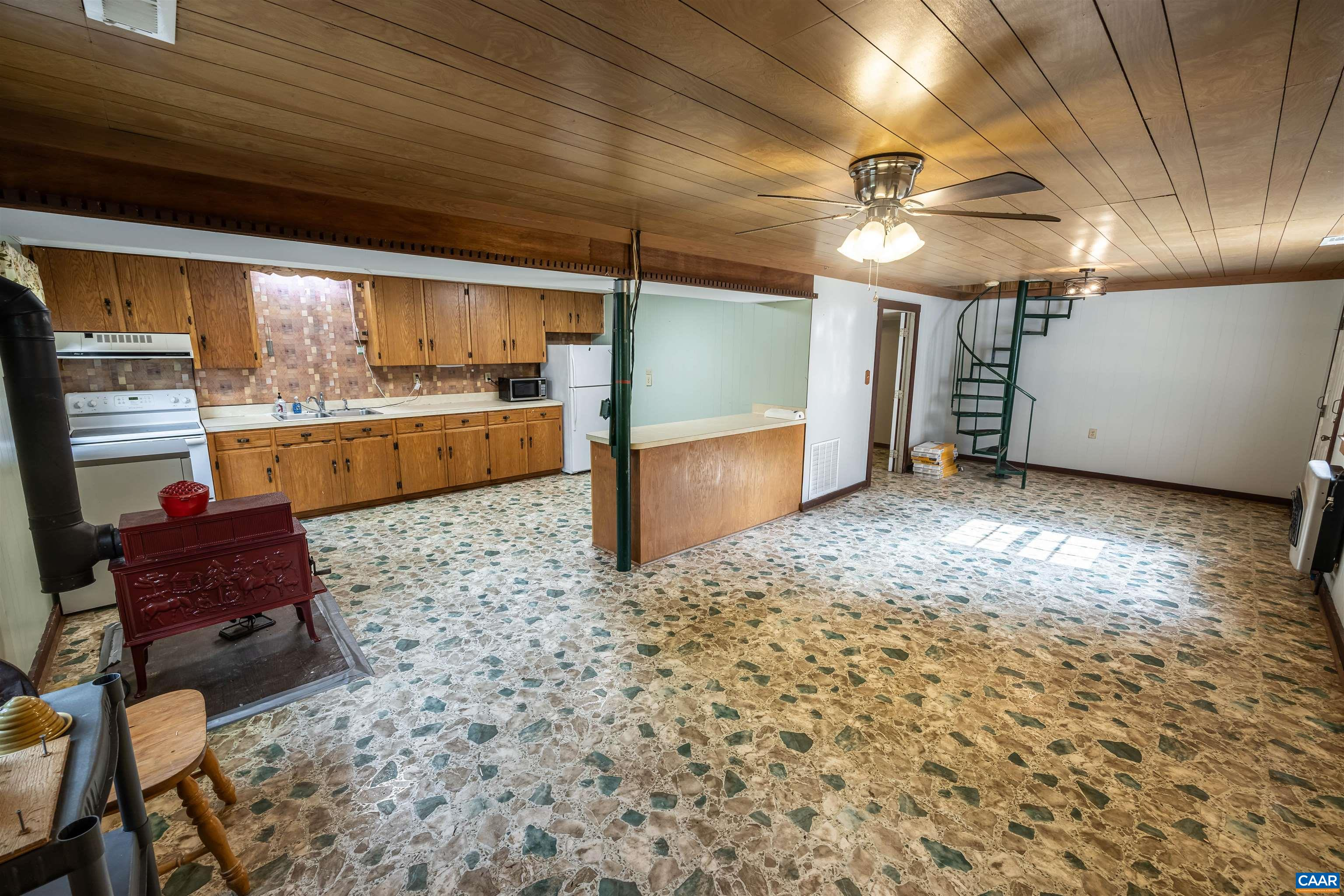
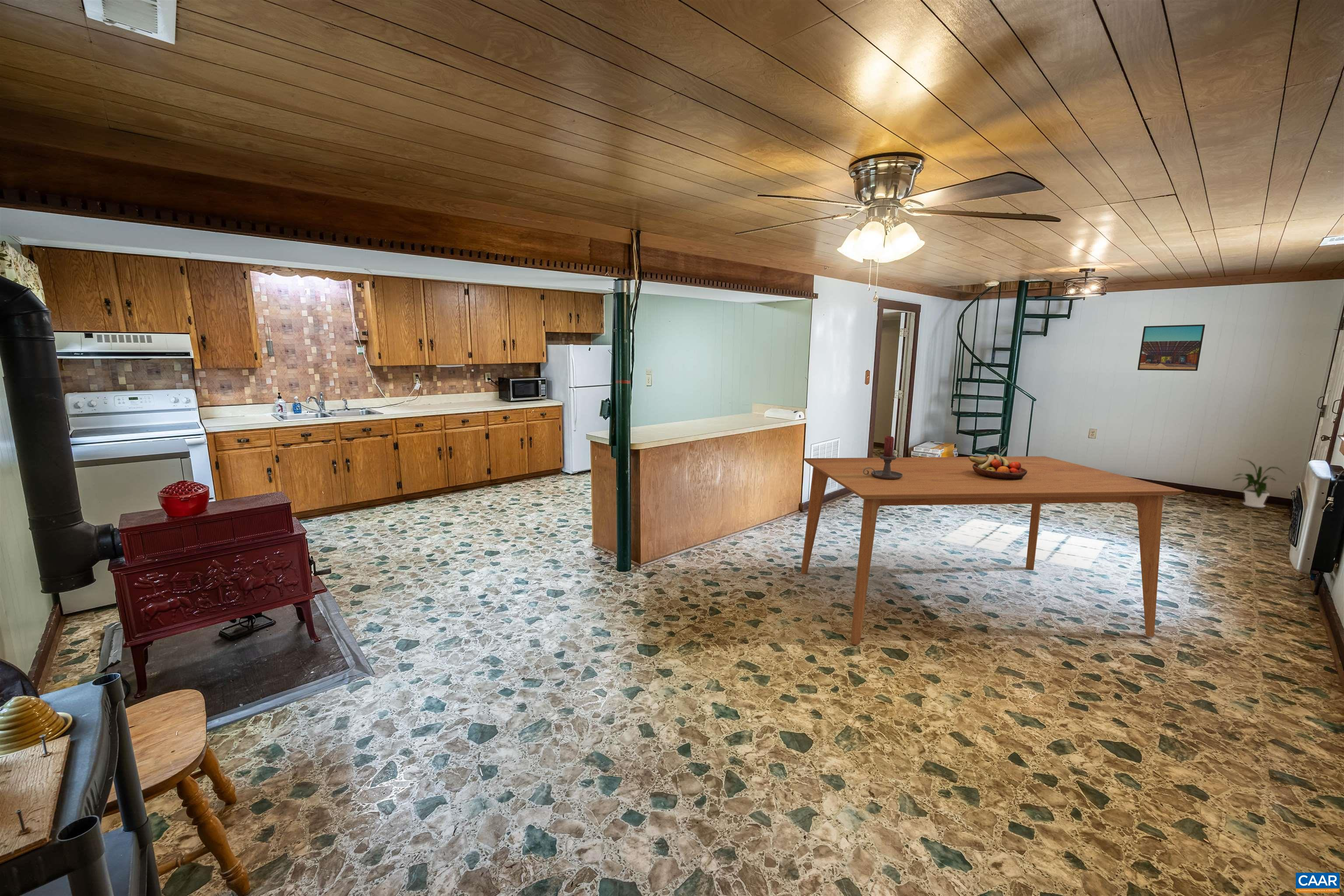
+ house plant [1232,458,1287,508]
+ candle holder [863,435,903,479]
+ fruit bowl [969,454,1027,480]
+ dining table [801,456,1186,645]
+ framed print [1137,324,1205,371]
